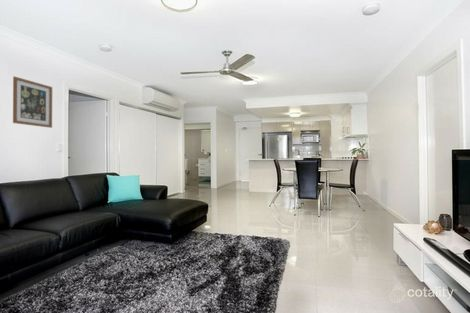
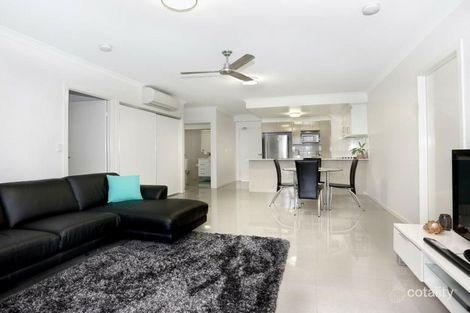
- wall art [12,75,53,129]
